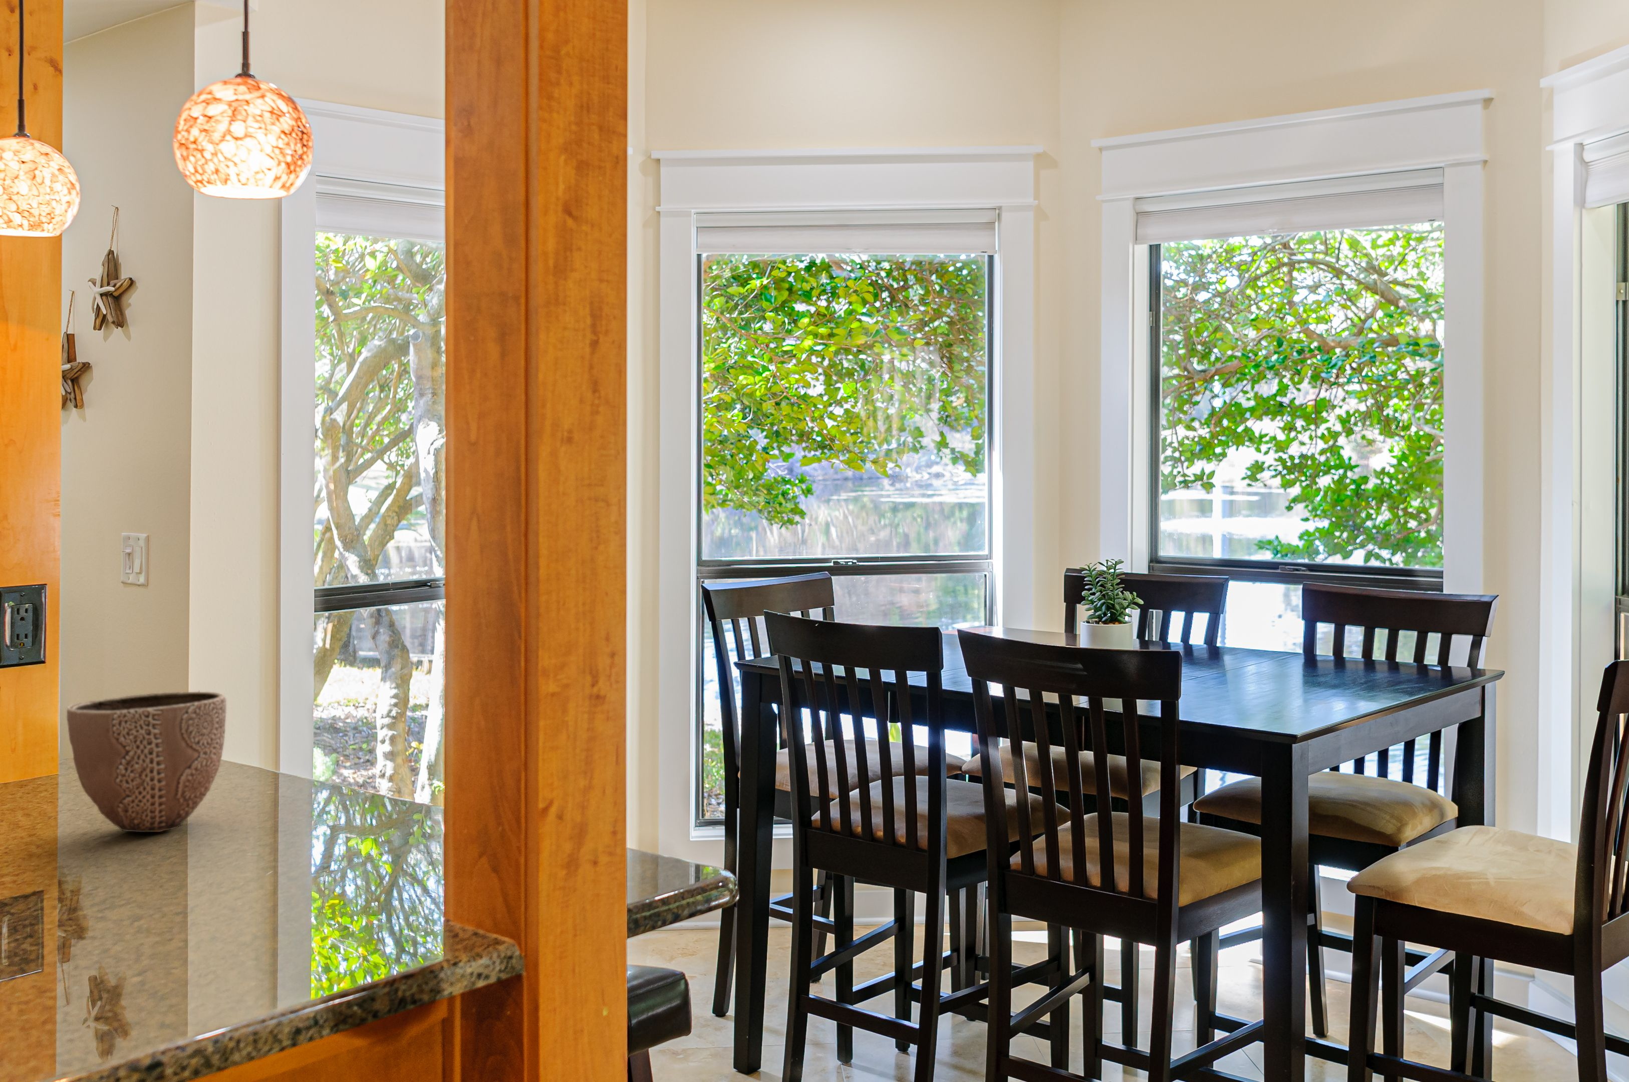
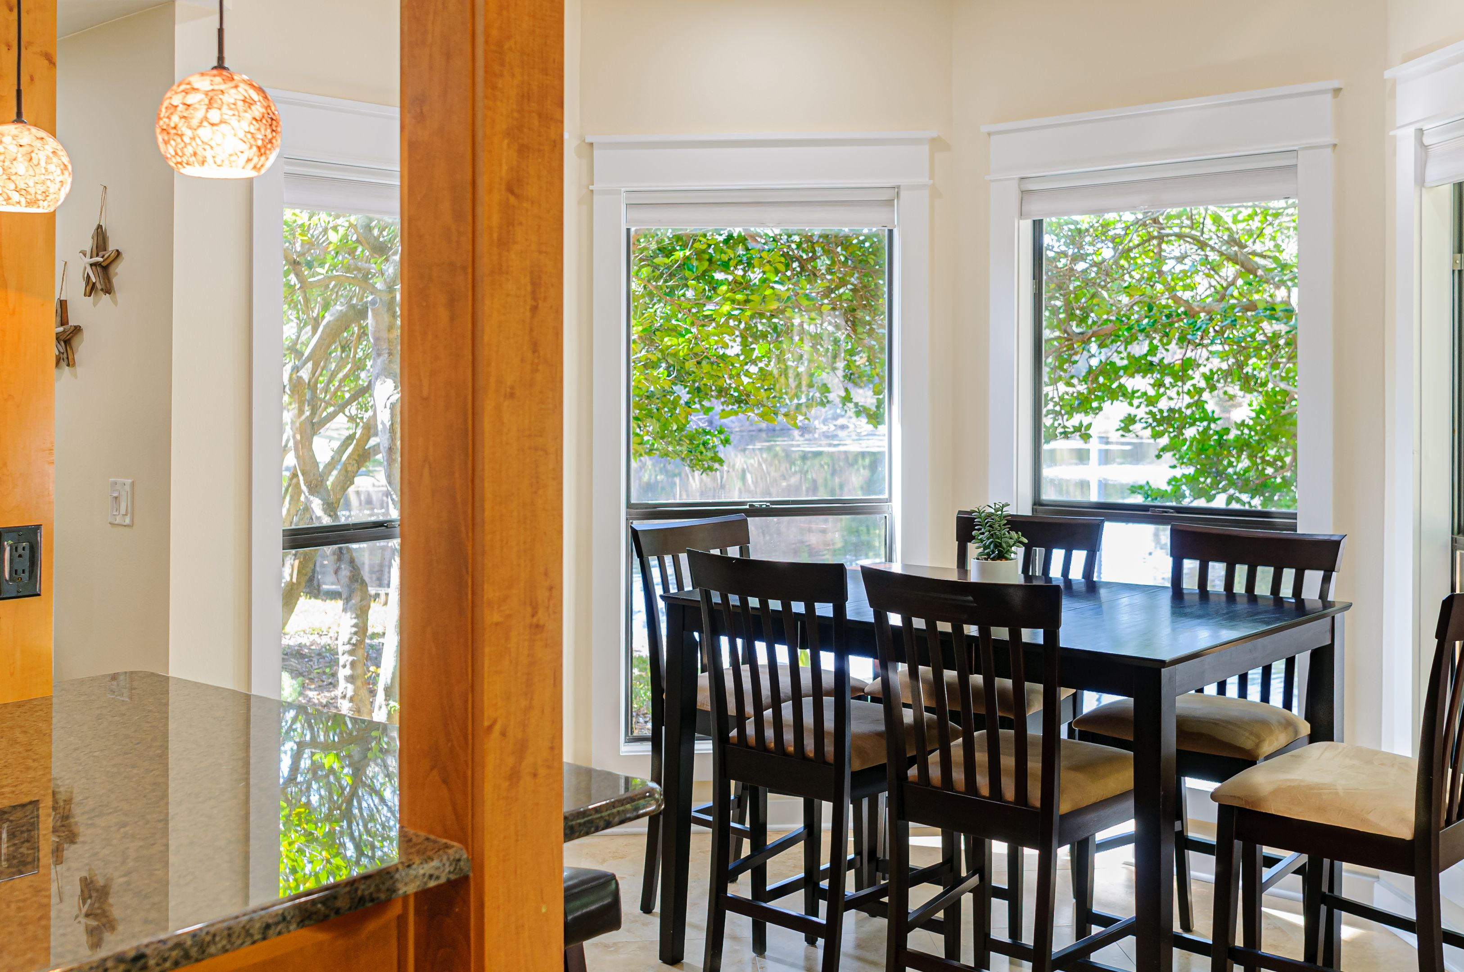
- decorative bowl [66,691,227,832]
